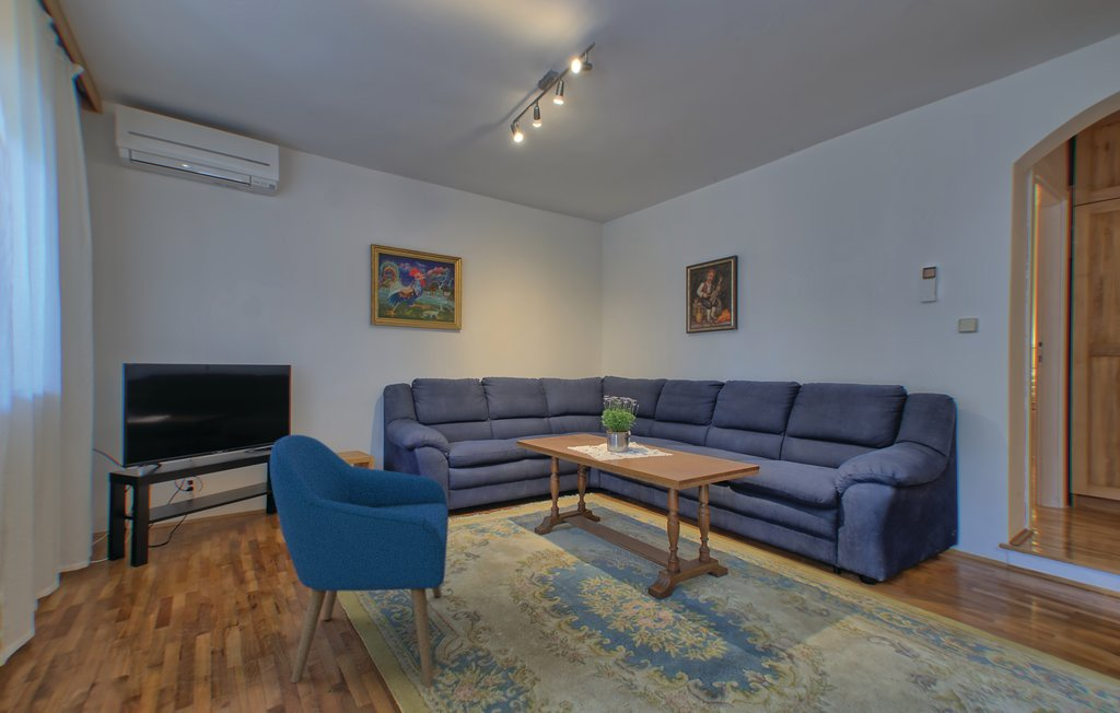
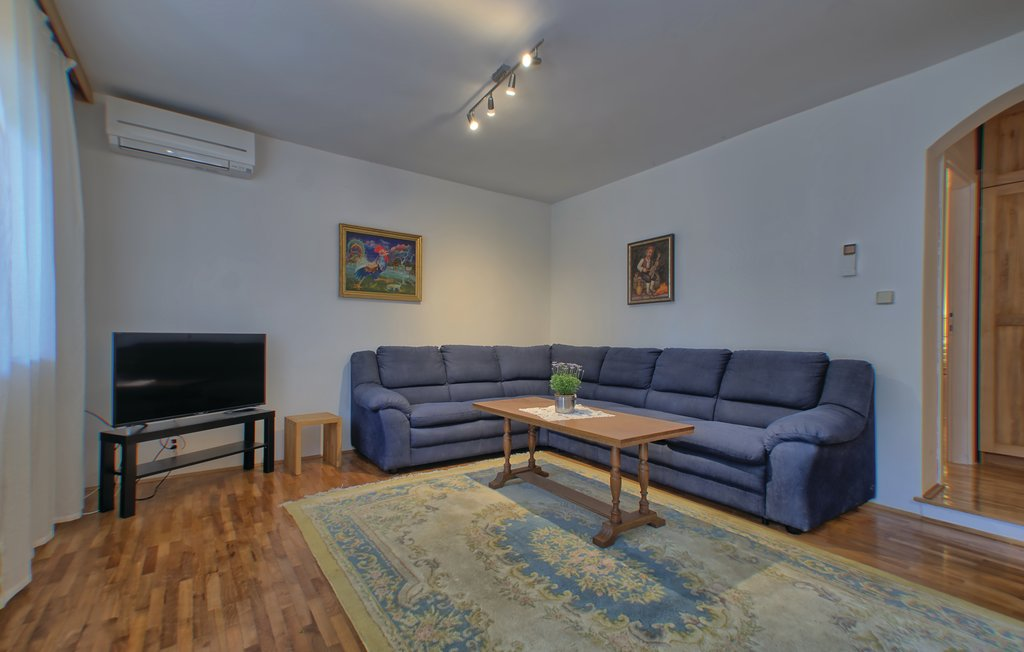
- armchair [269,434,450,689]
